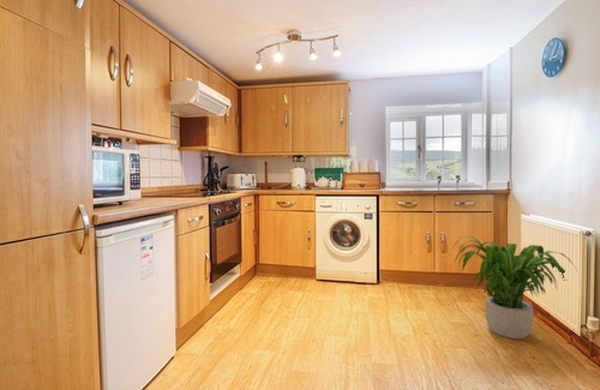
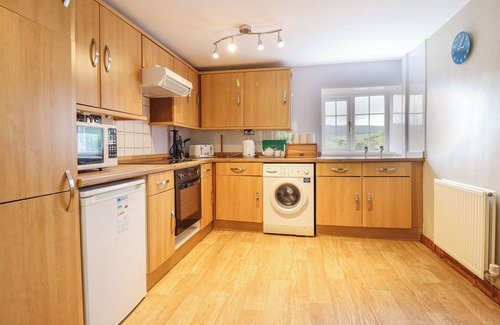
- potted plant [451,235,581,340]
